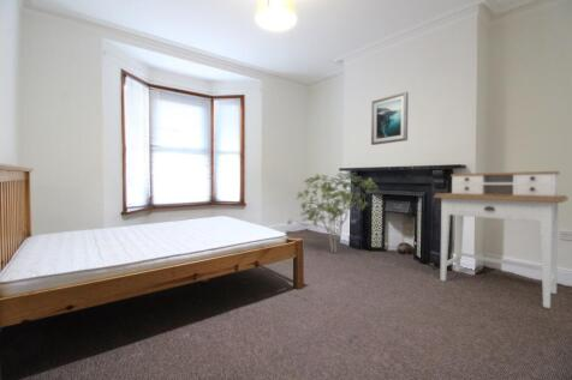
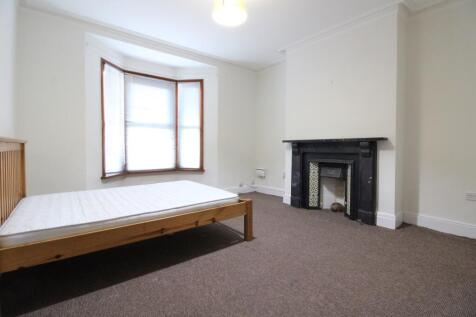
- desk [433,170,570,309]
- shrub [294,171,380,254]
- wall art [370,91,410,146]
